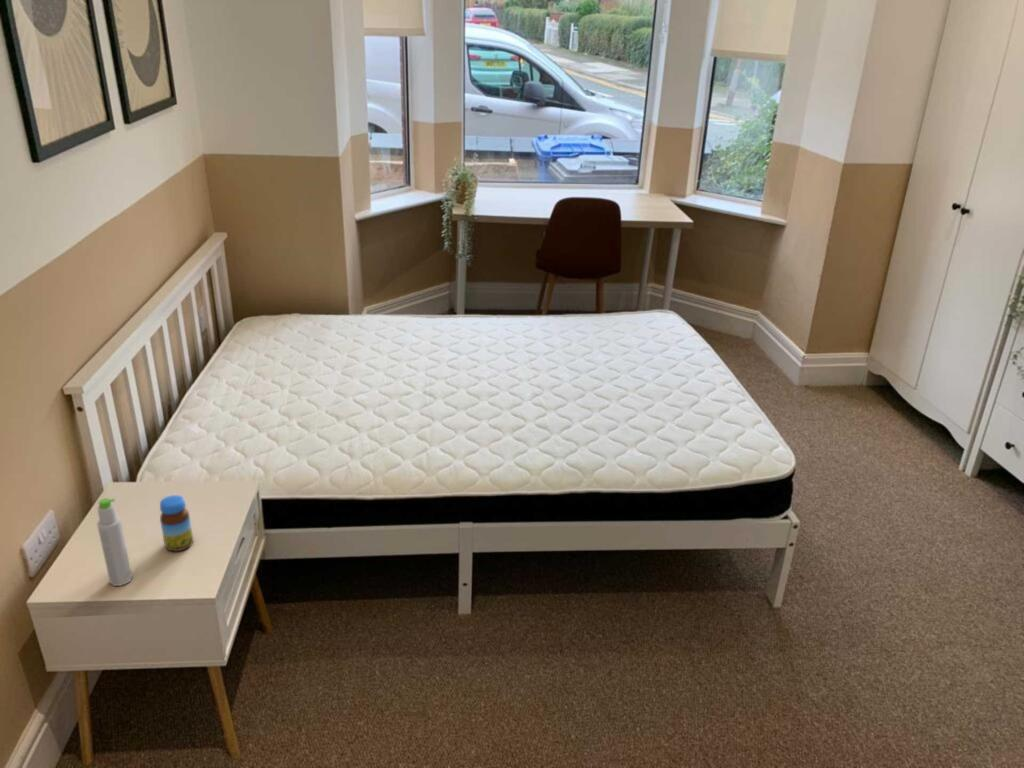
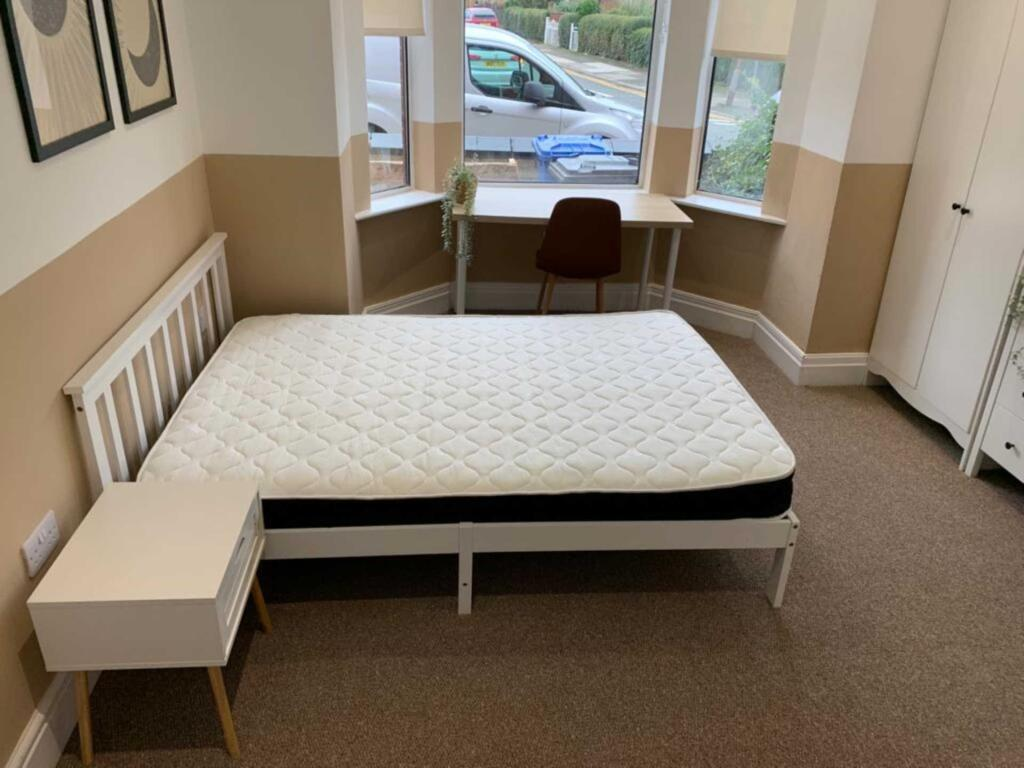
- bottle [96,497,133,587]
- jar [159,494,194,552]
